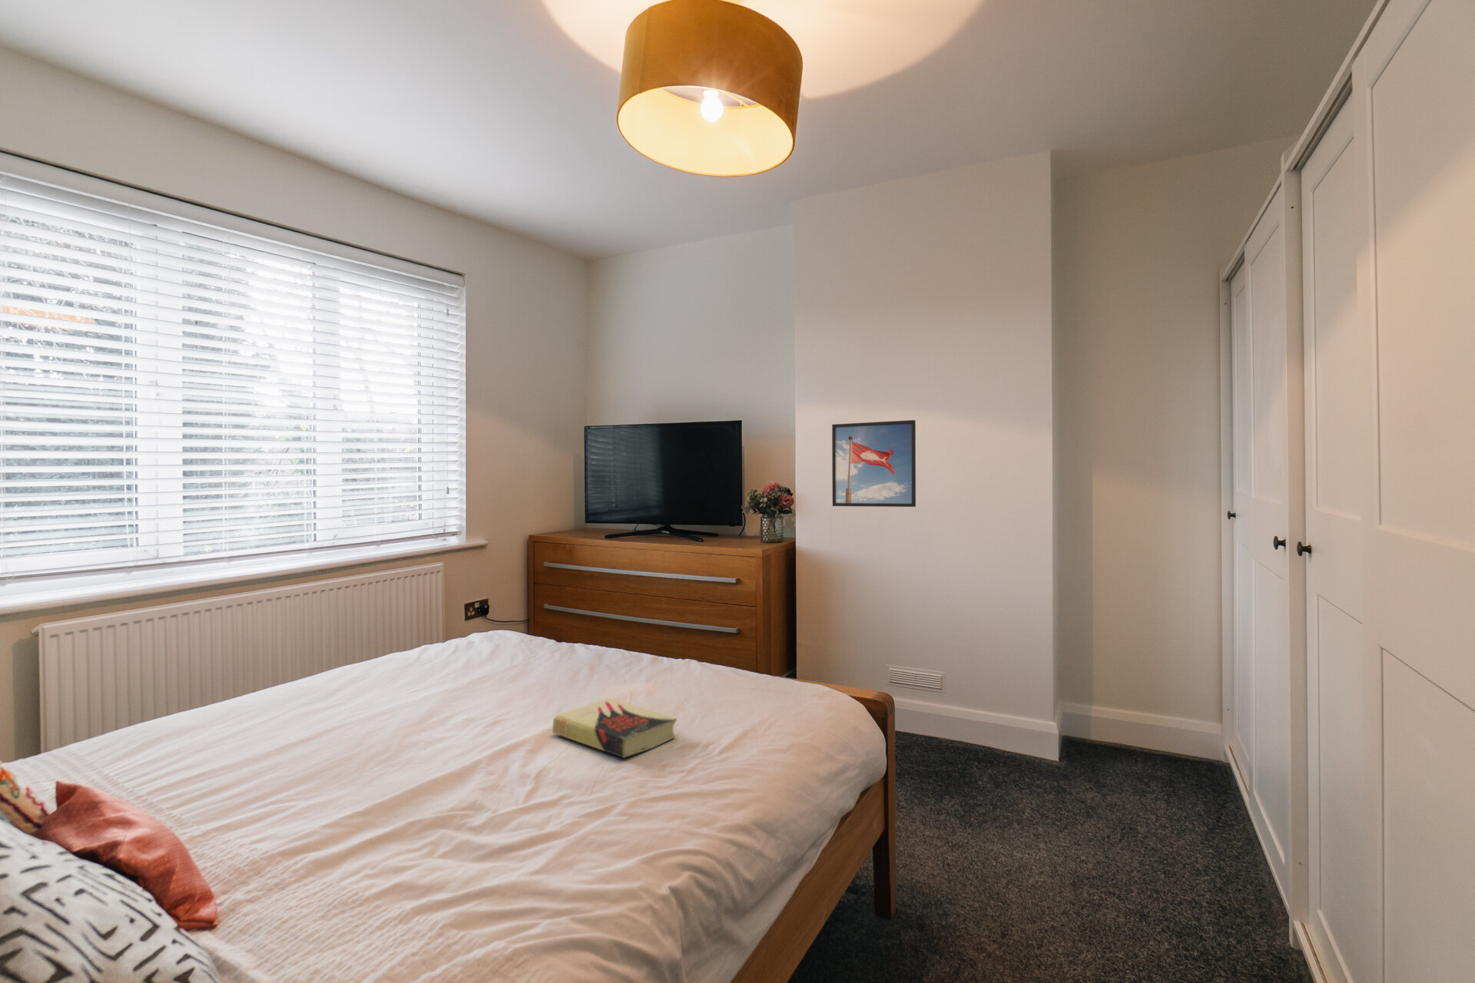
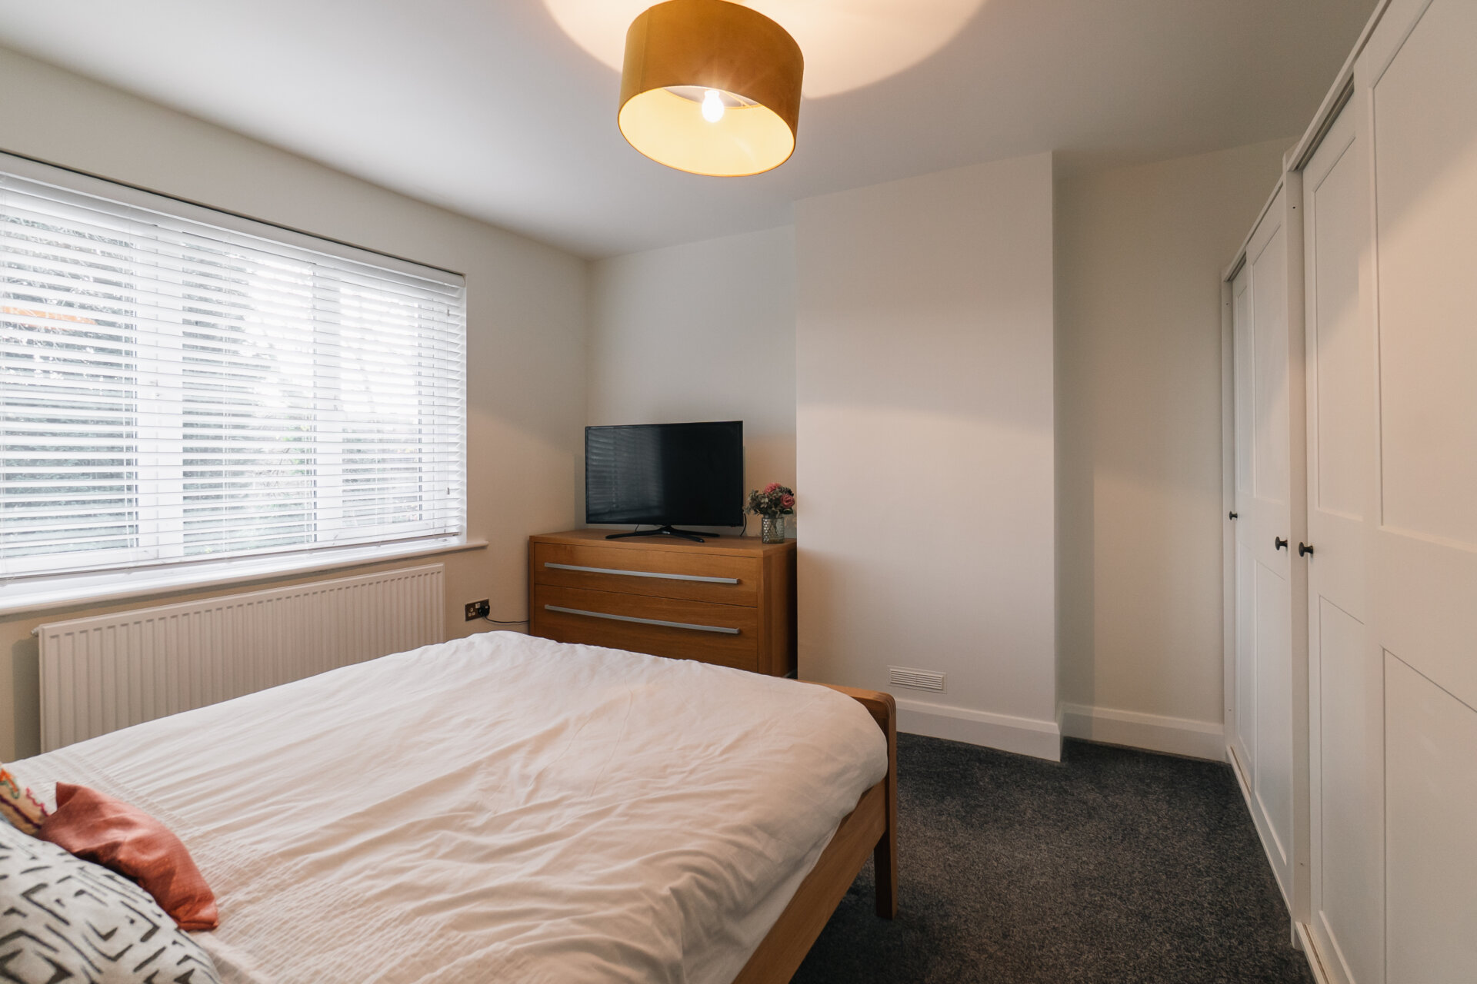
- book [552,698,677,759]
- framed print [831,419,916,508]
